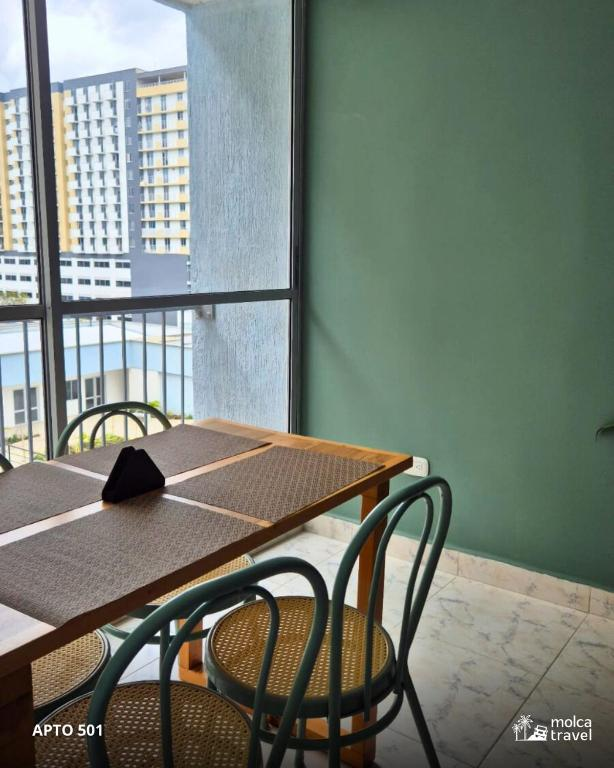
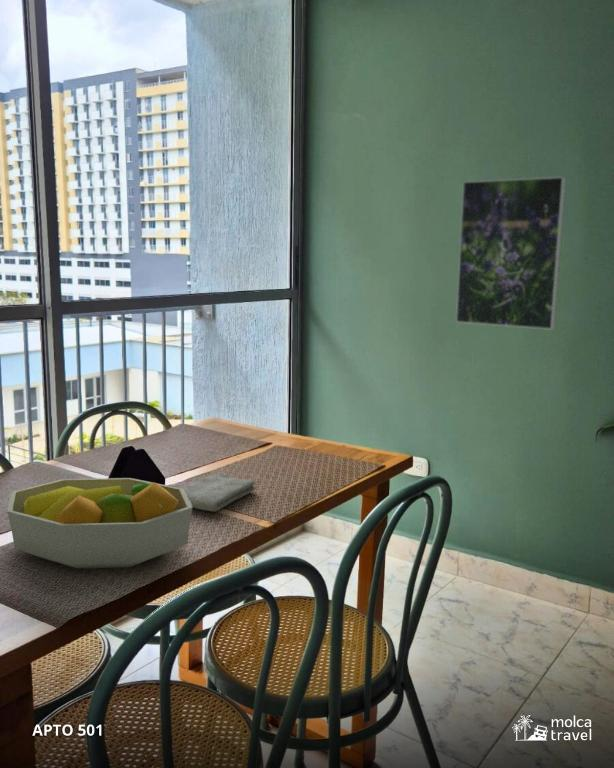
+ fruit bowl [6,477,193,570]
+ washcloth [181,473,256,513]
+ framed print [455,176,567,331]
